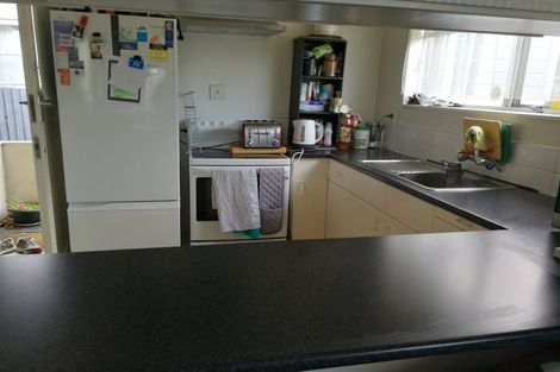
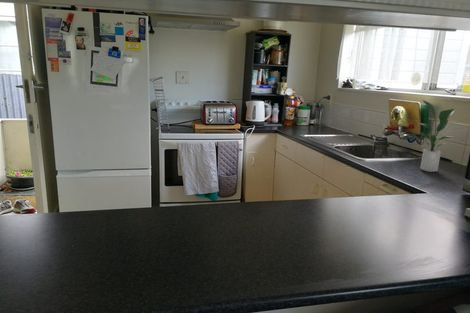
+ potted plant [417,99,456,173]
